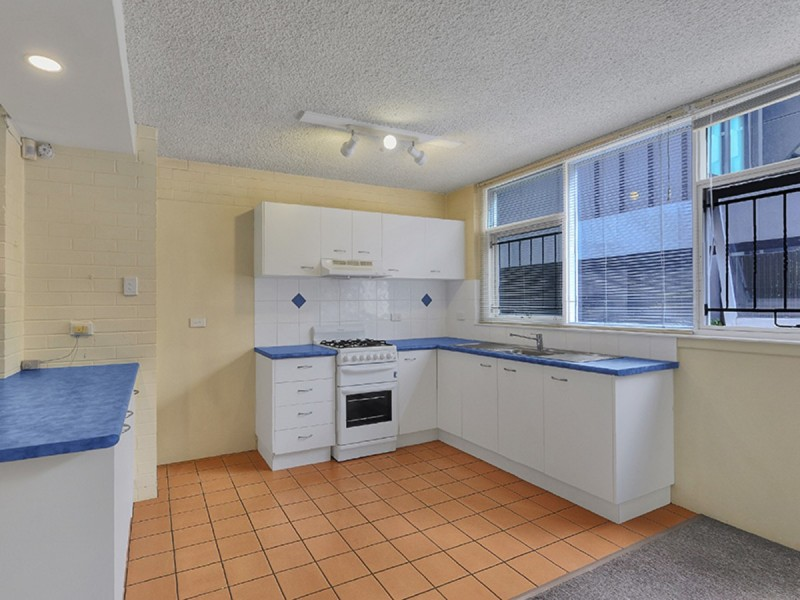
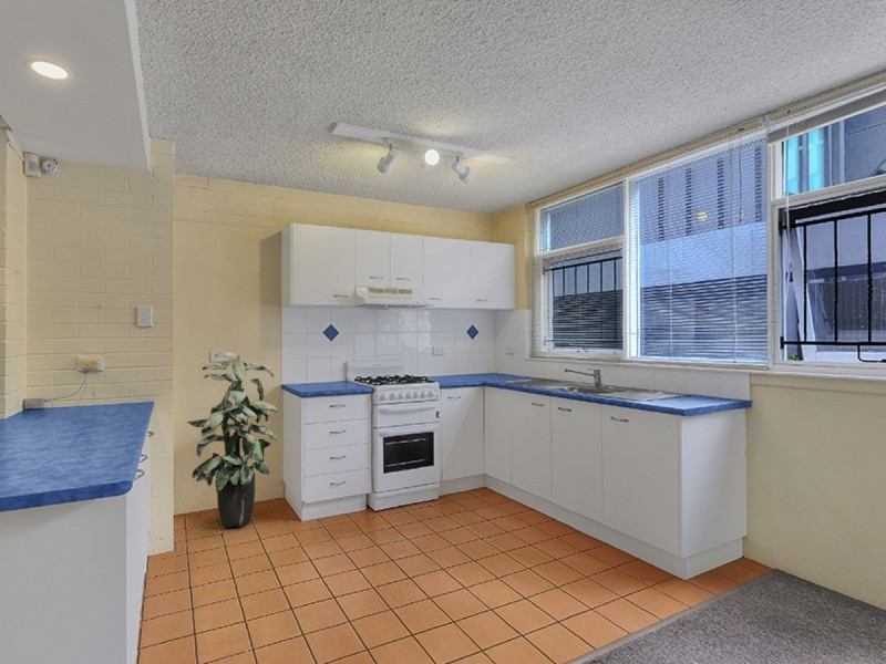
+ indoor plant [186,351,279,528]
